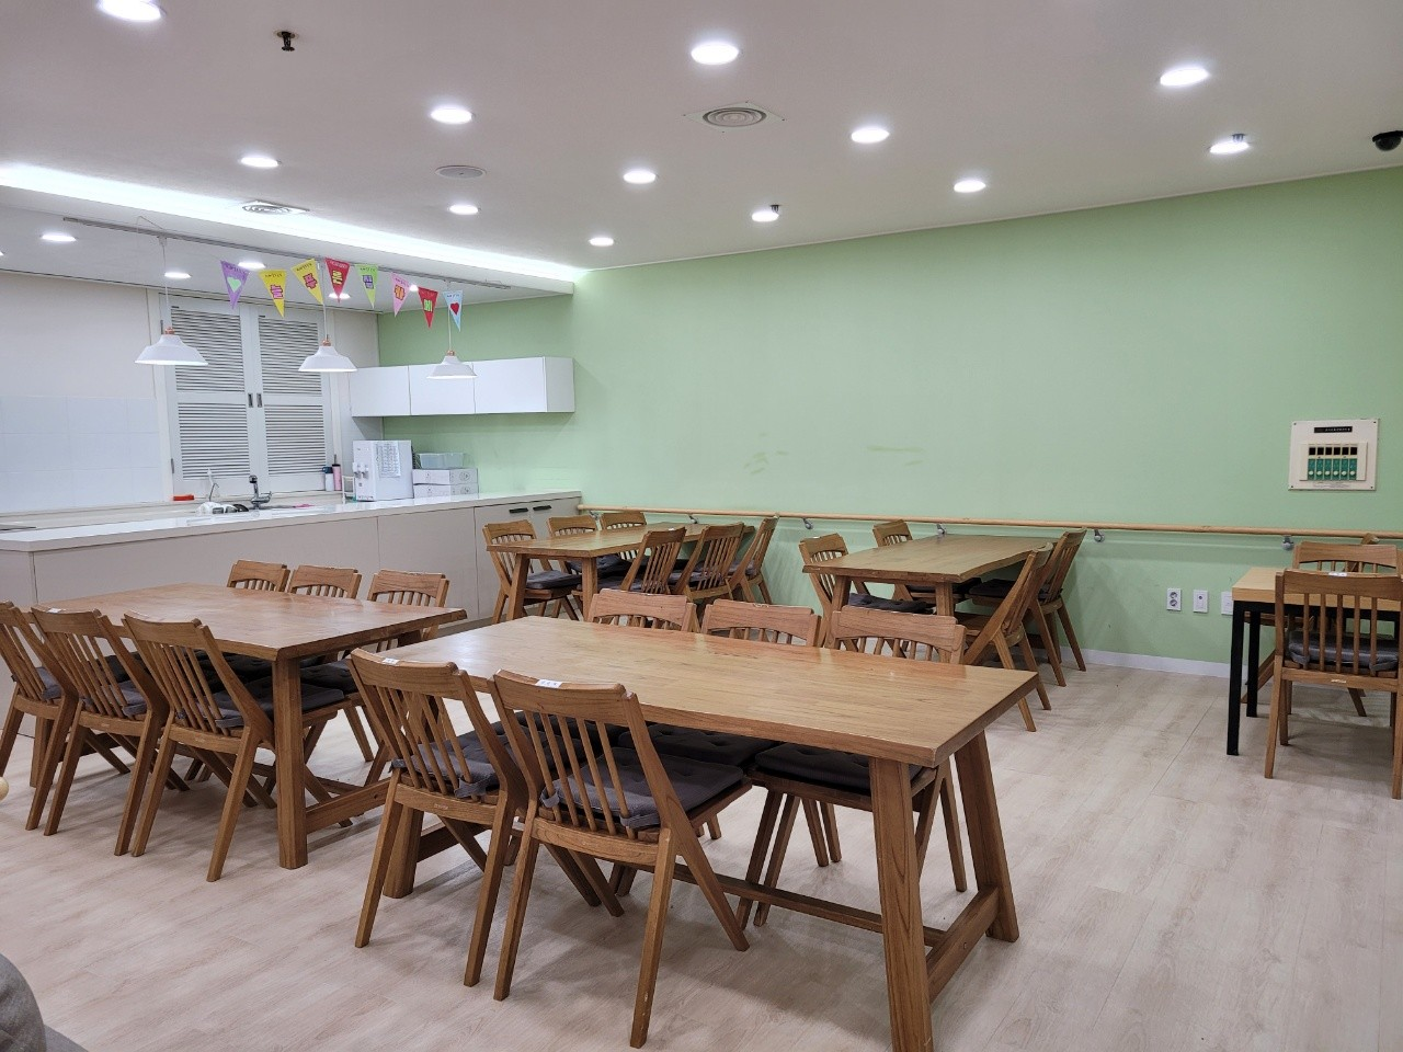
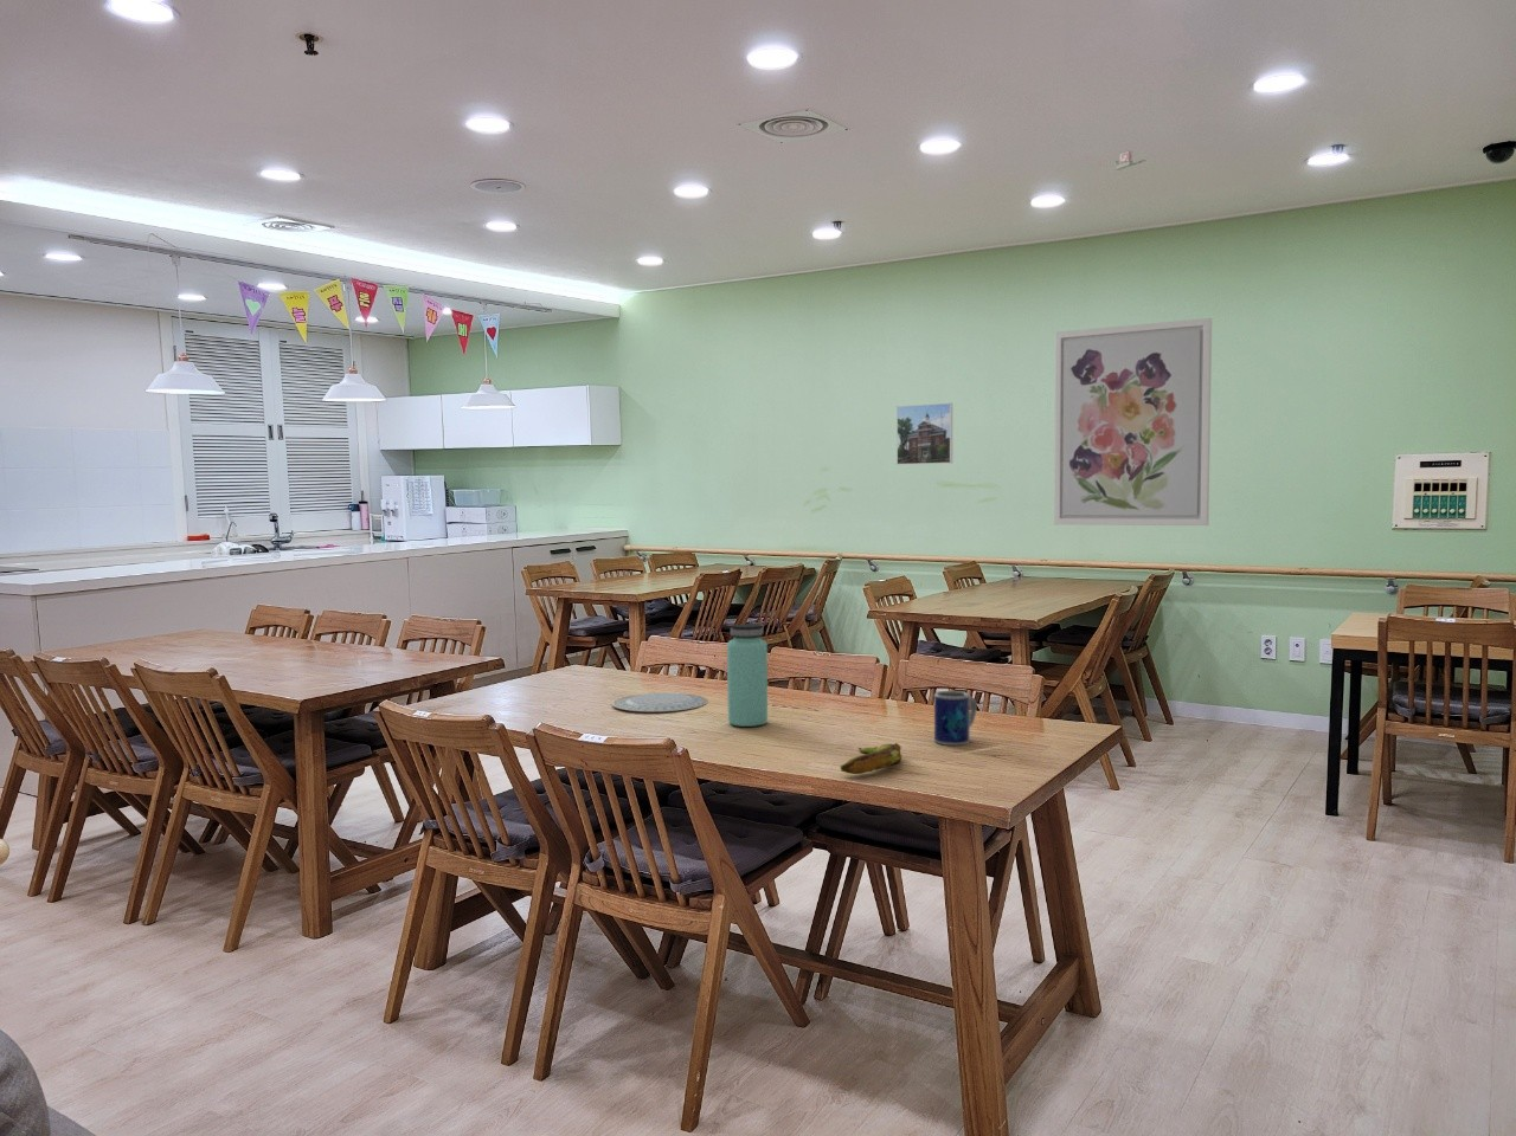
+ banana [839,742,904,776]
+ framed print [895,402,954,467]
+ bottle [726,623,769,728]
+ chinaware [611,692,709,714]
+ wall art [1053,317,1213,526]
+ tape dispenser [1114,150,1145,172]
+ mug [933,690,978,747]
